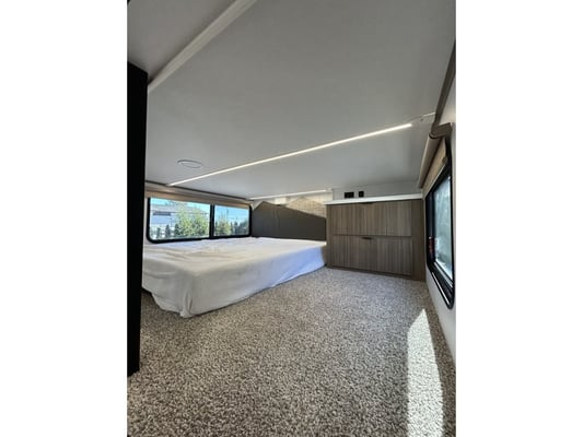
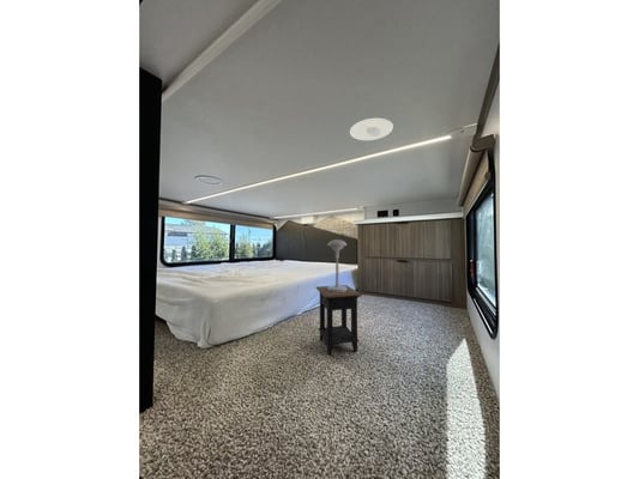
+ side table [314,284,363,357]
+ table lamp [326,238,348,292]
+ recessed light [349,117,394,141]
